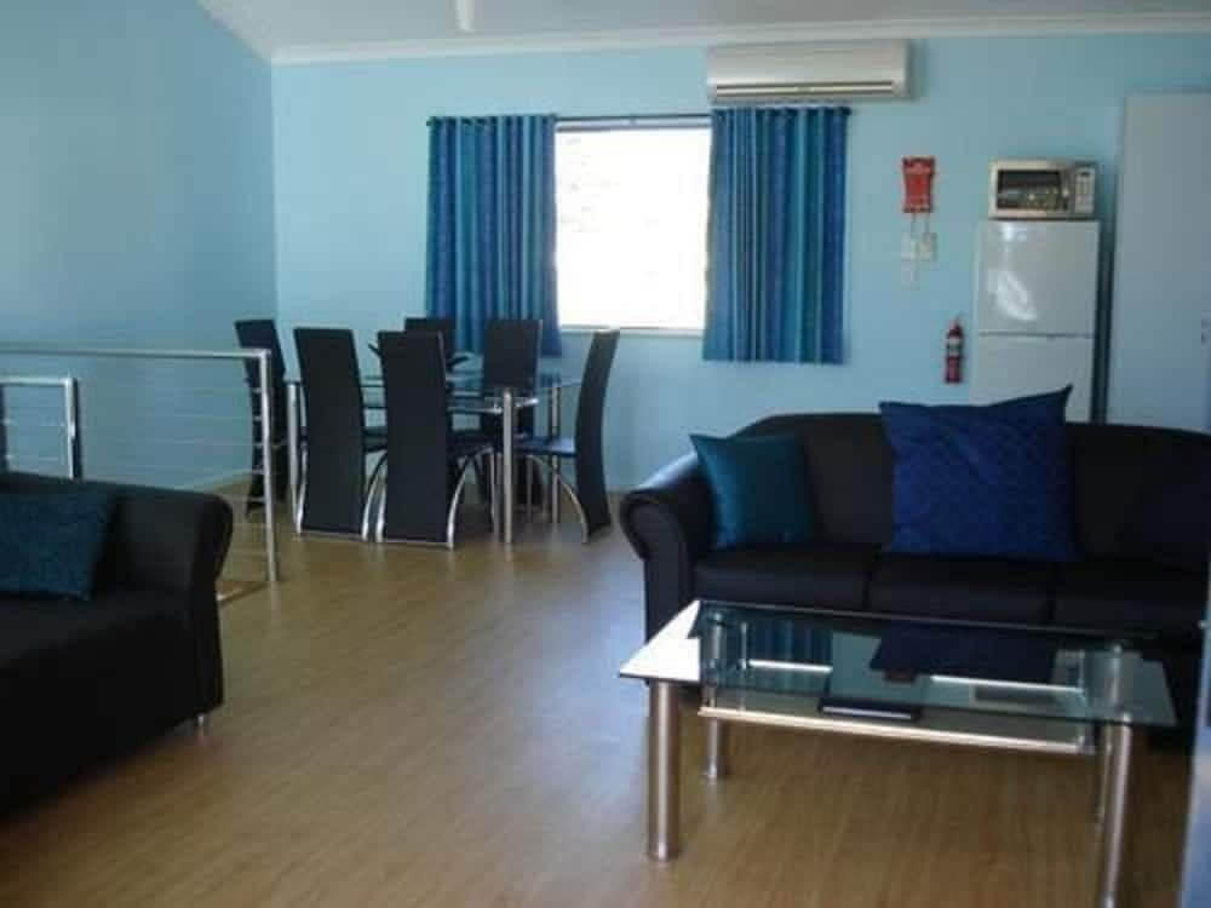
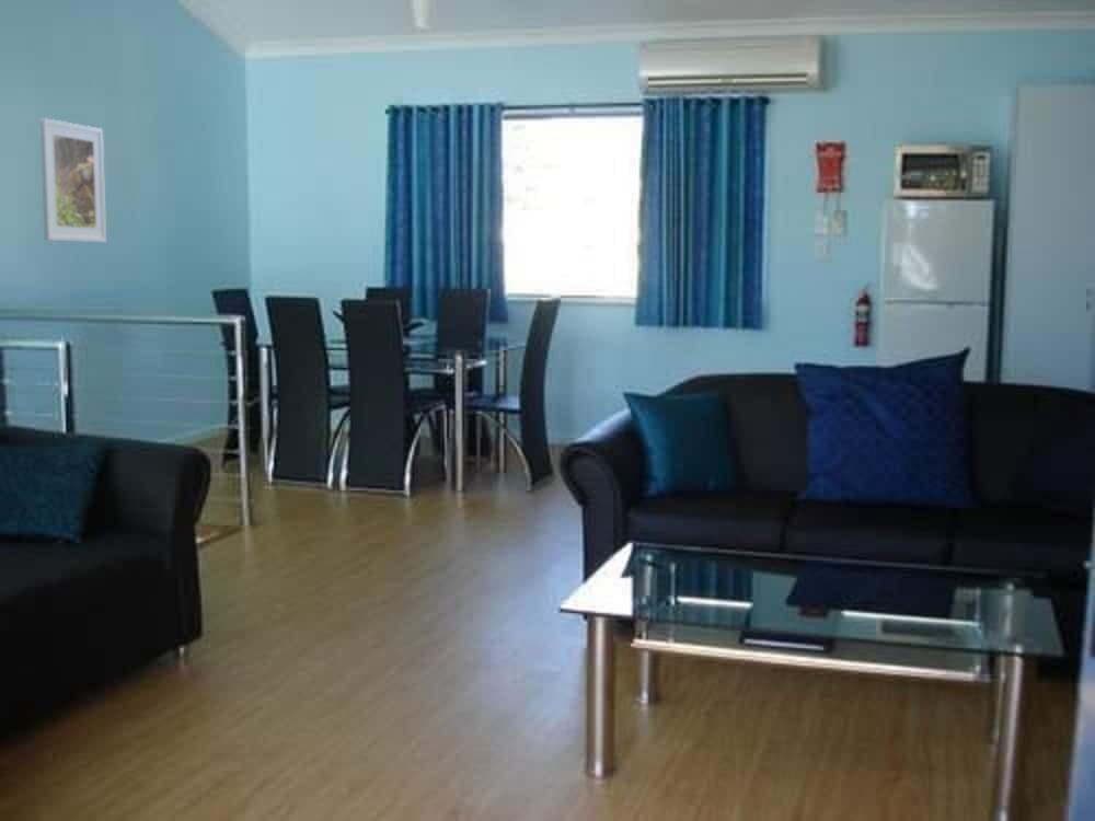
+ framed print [39,117,107,243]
